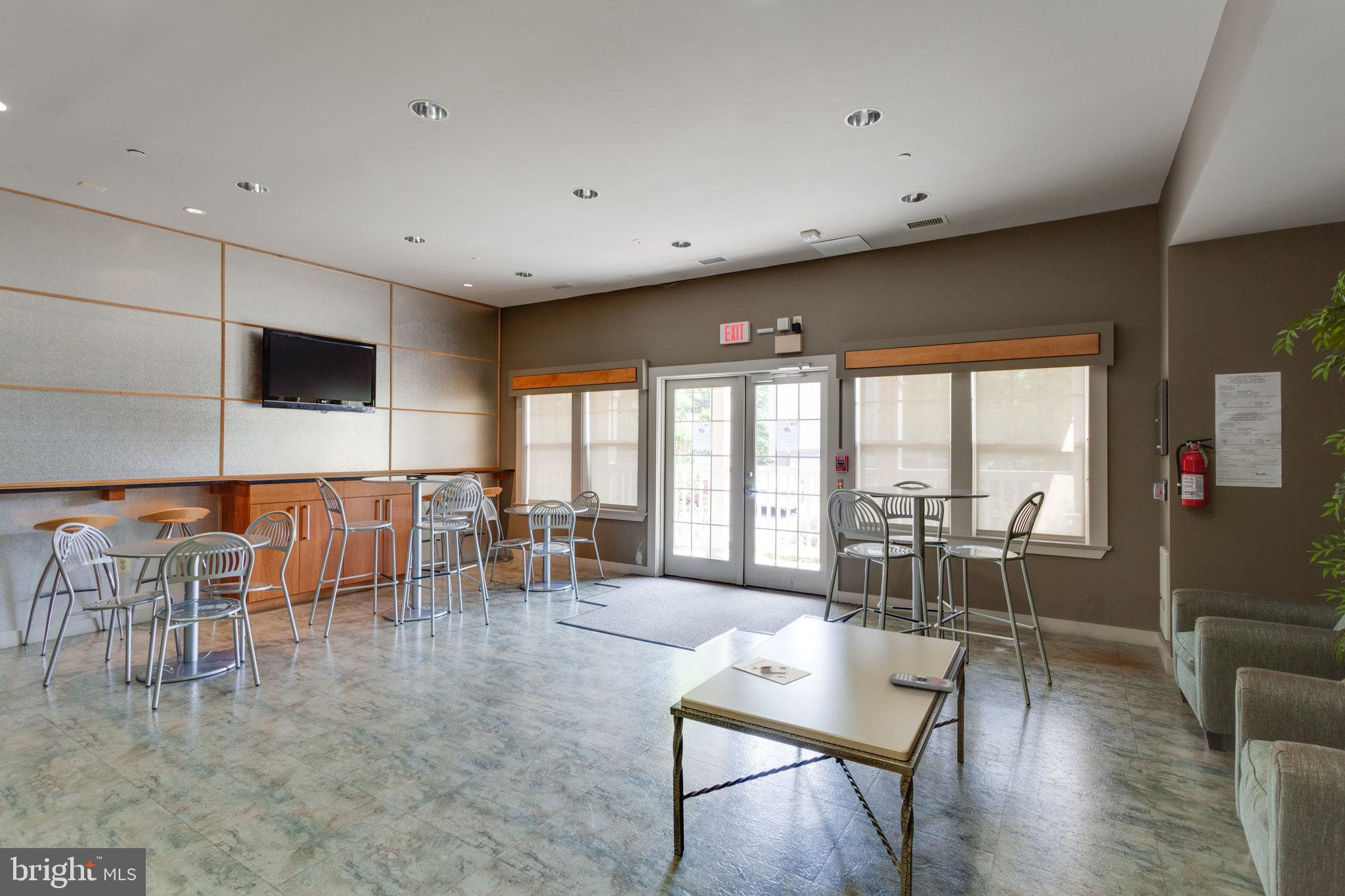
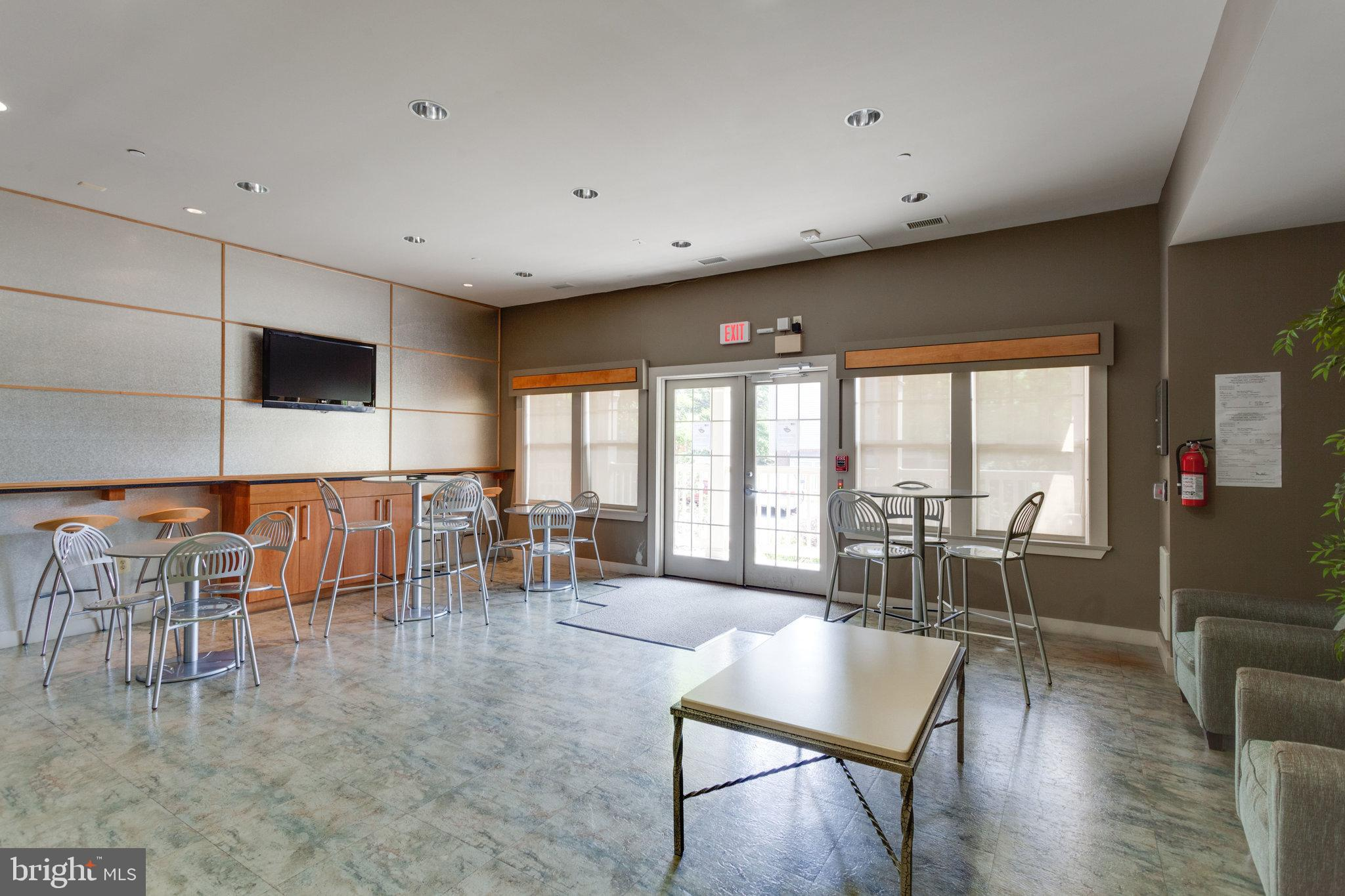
- remote control [889,672,955,694]
- architectural model [731,656,812,685]
